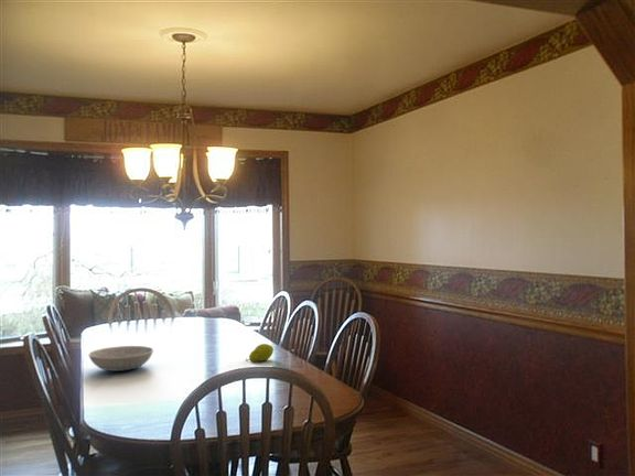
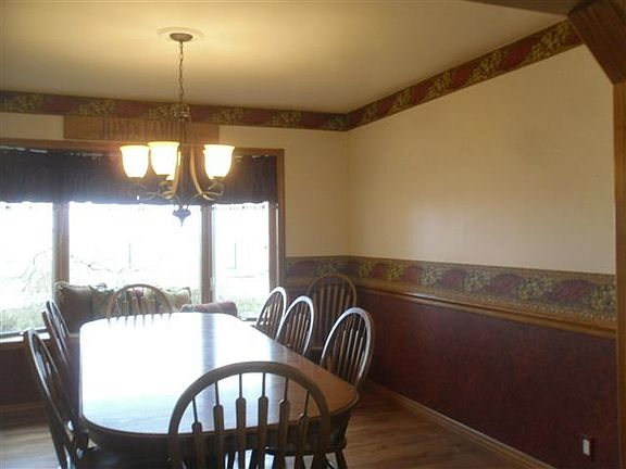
- dish [87,345,154,372]
- fruit [245,343,275,363]
